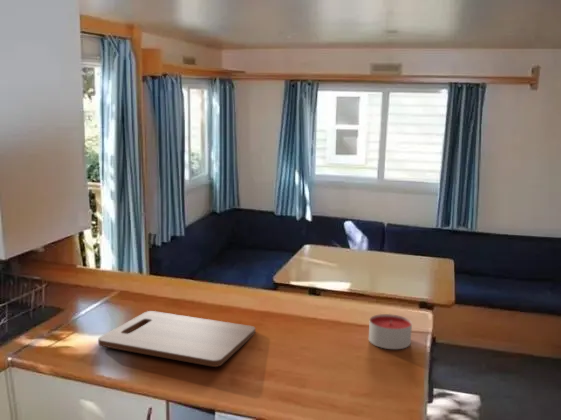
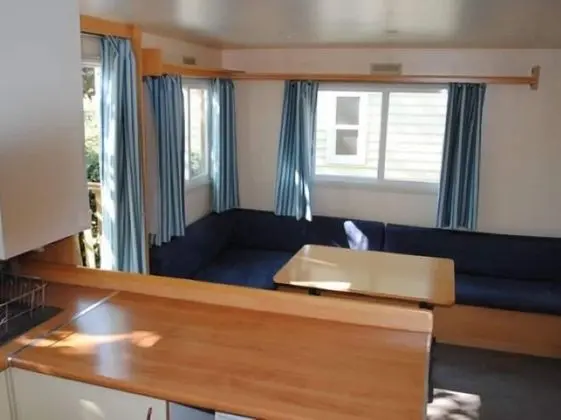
- cutting board [97,310,256,368]
- candle [368,313,413,350]
